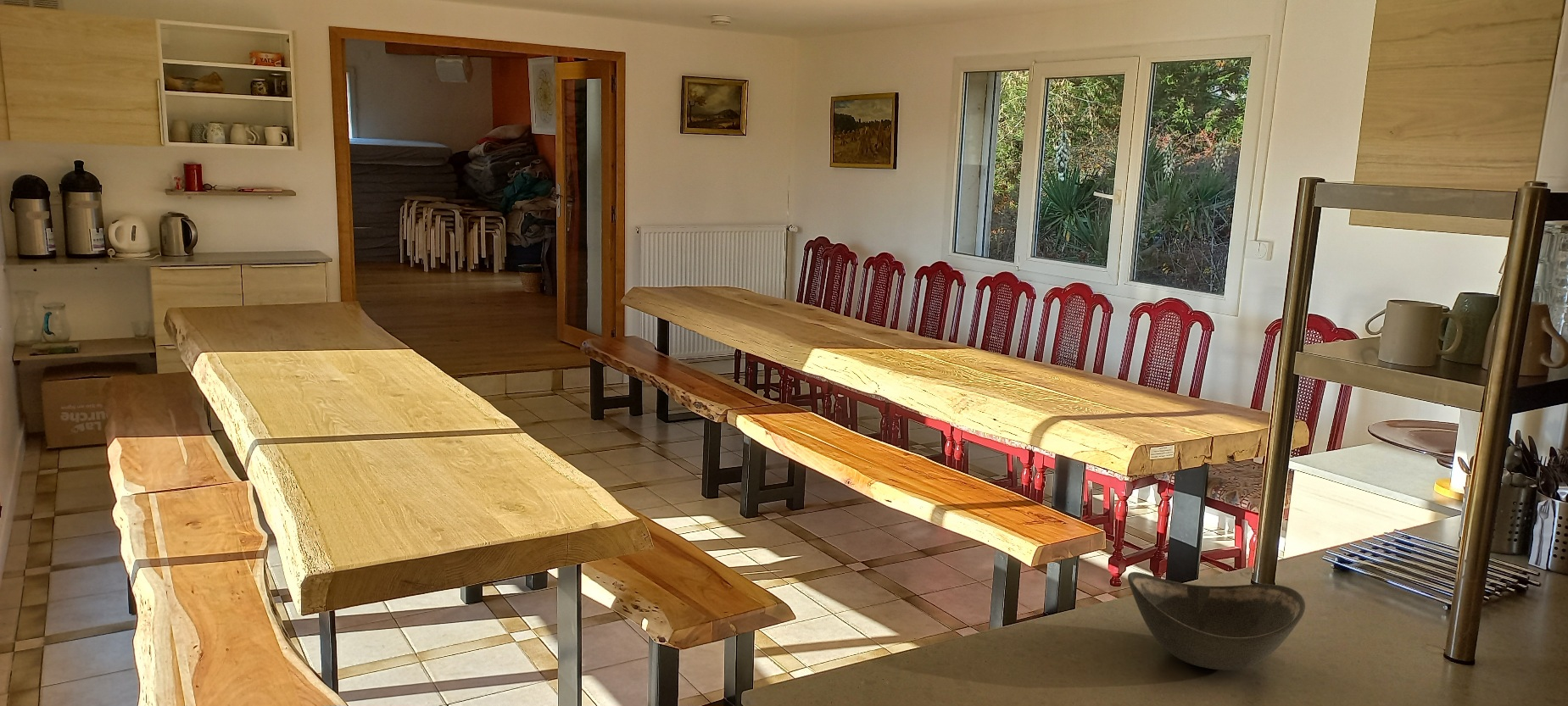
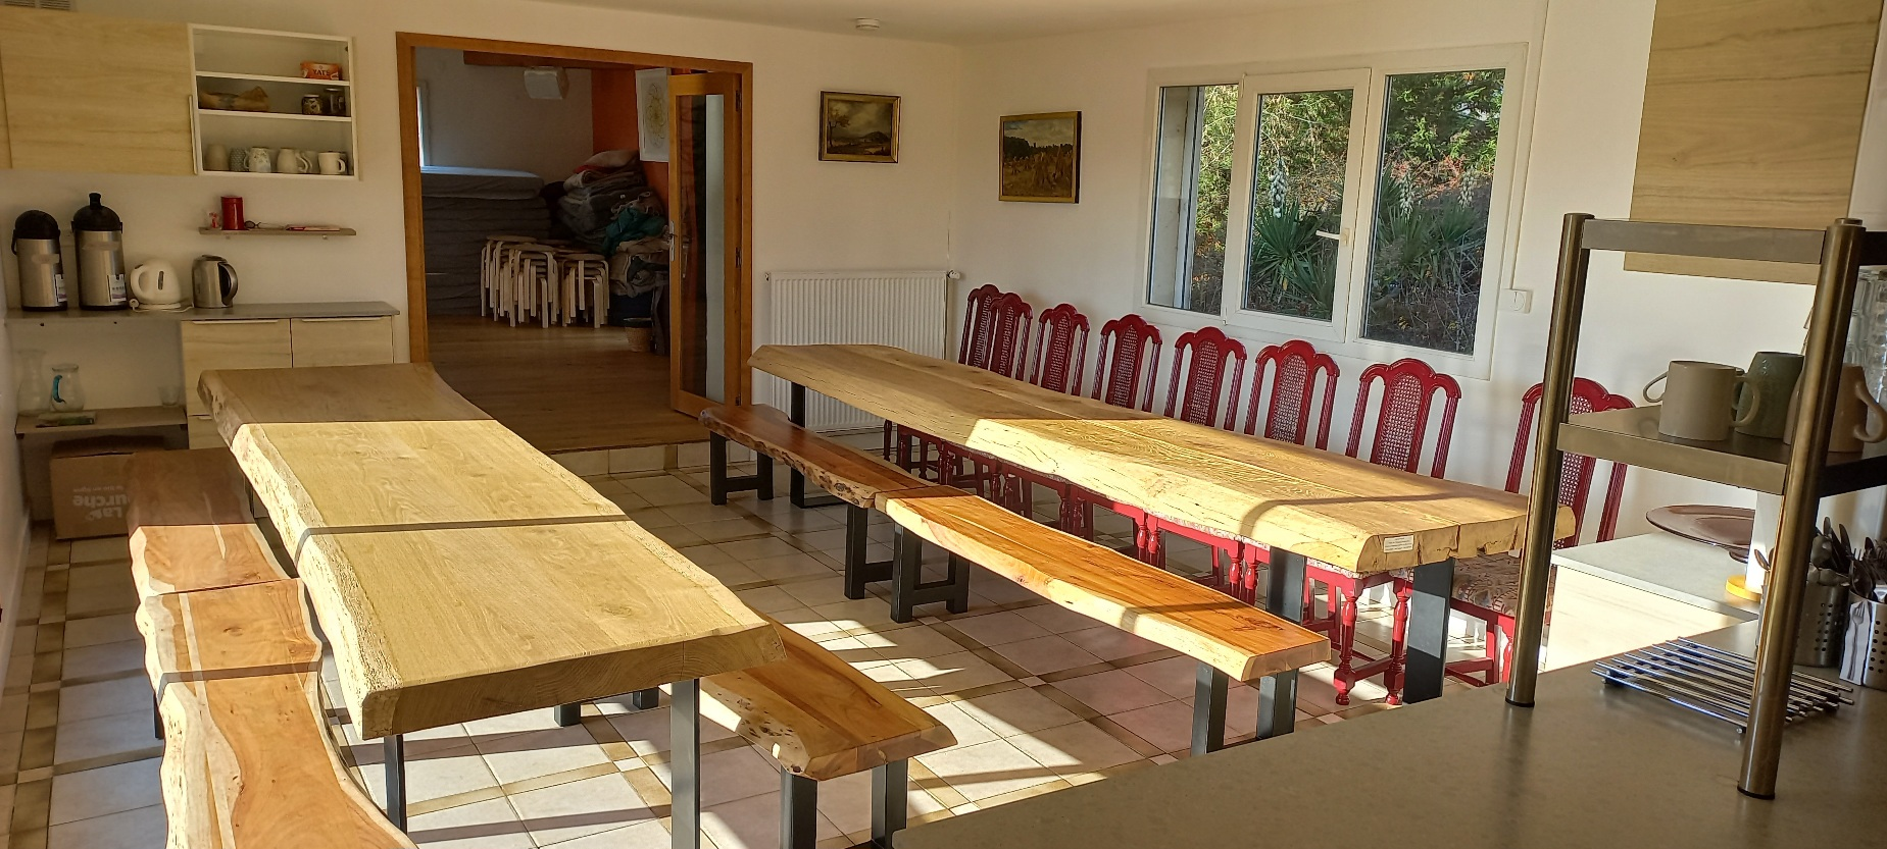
- bowl [1127,571,1306,670]
